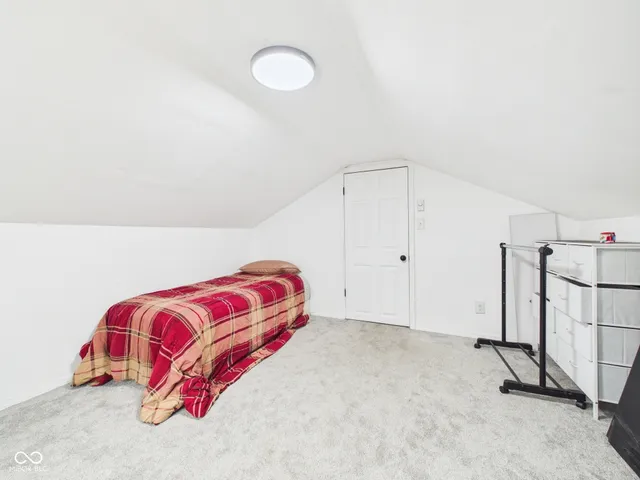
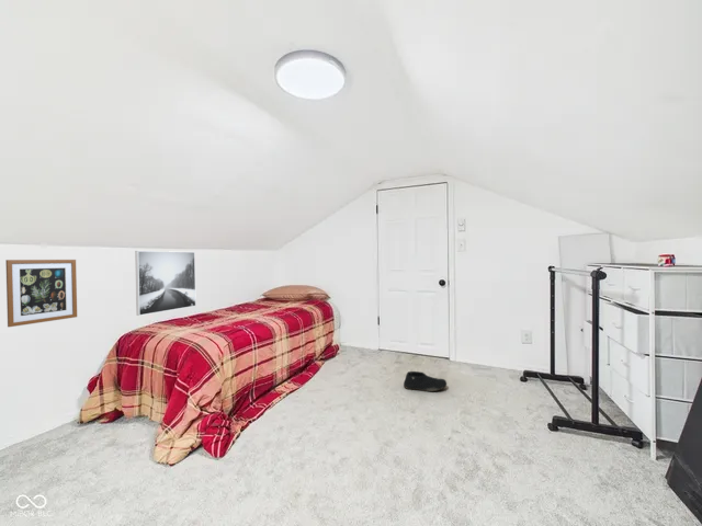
+ wall art [4,259,78,328]
+ shoe [403,370,448,392]
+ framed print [134,250,197,317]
